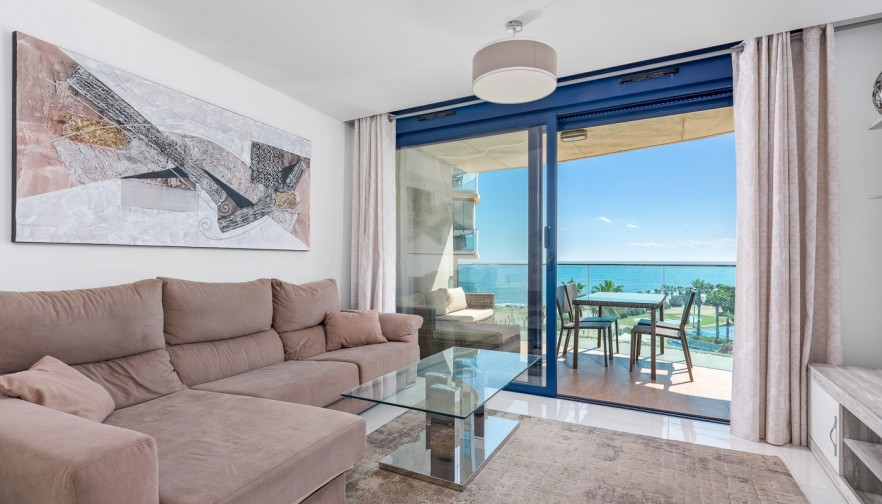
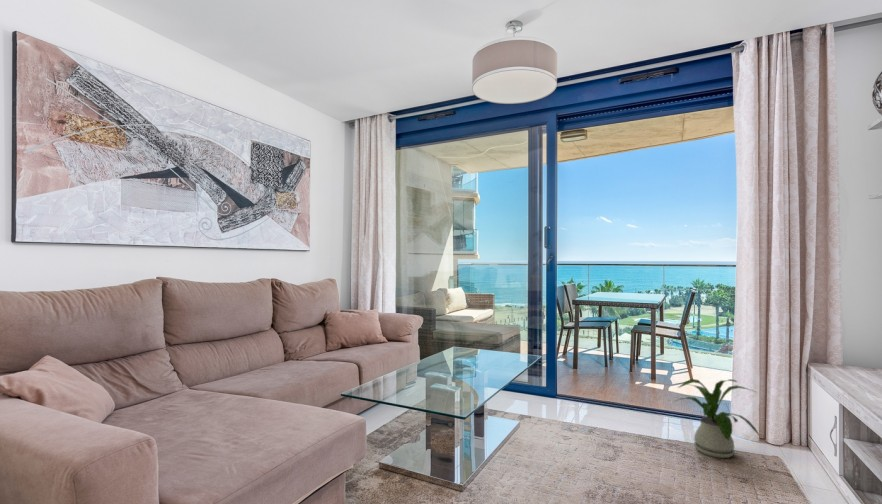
+ house plant [673,378,761,459]
